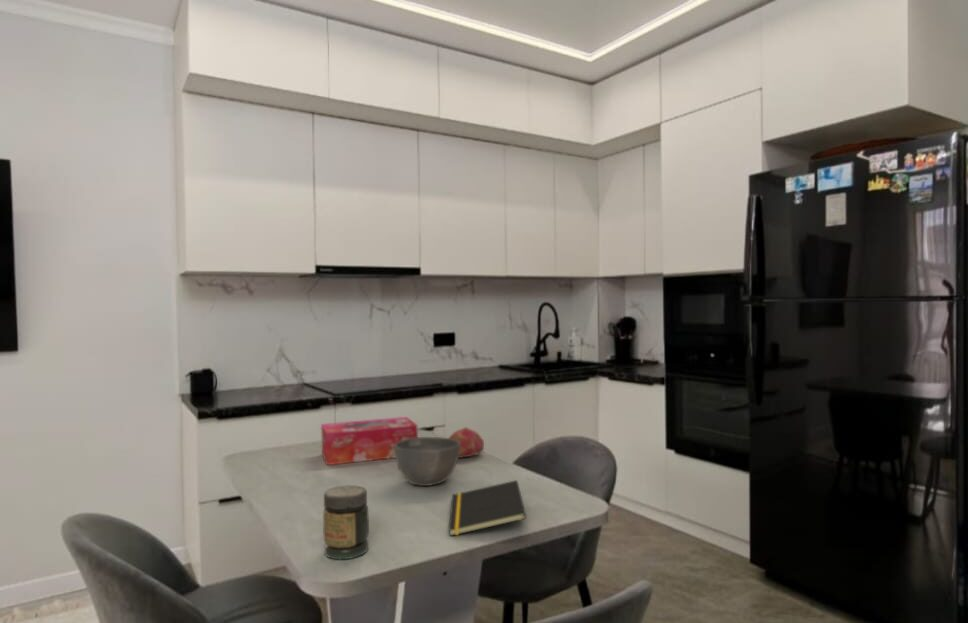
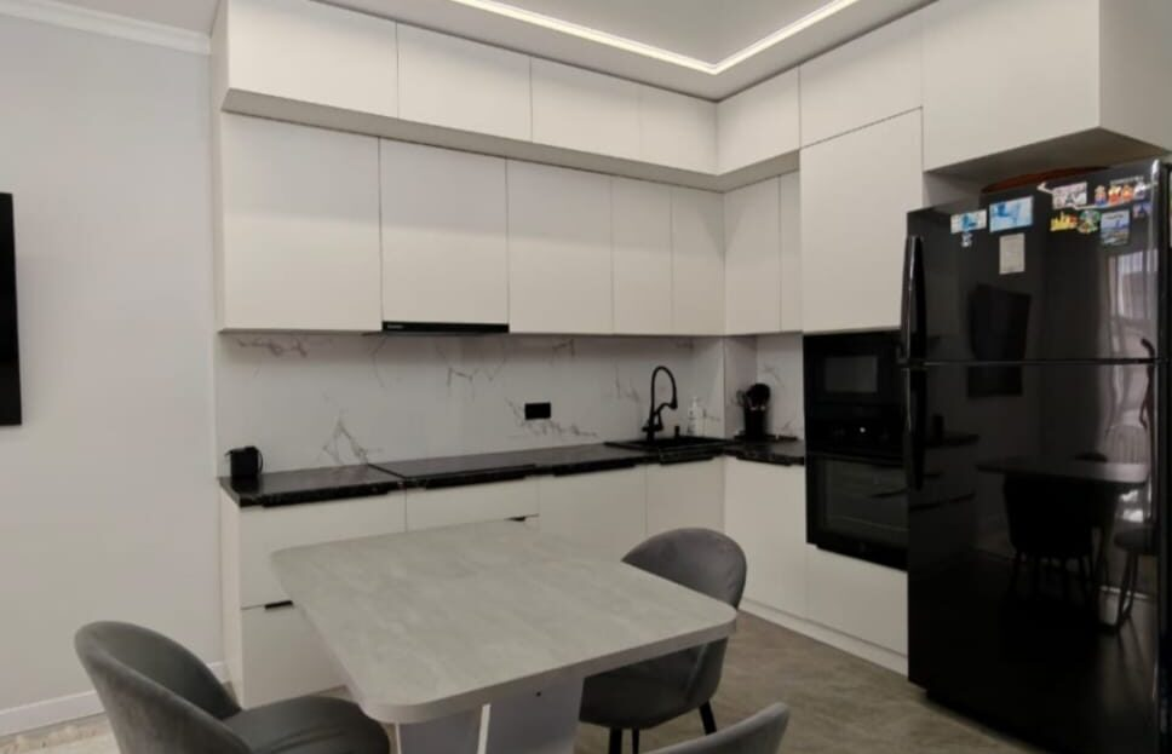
- notepad [448,479,527,537]
- jar [322,484,370,560]
- tissue box [320,416,419,466]
- bowl [395,436,460,487]
- fruit [448,427,485,459]
